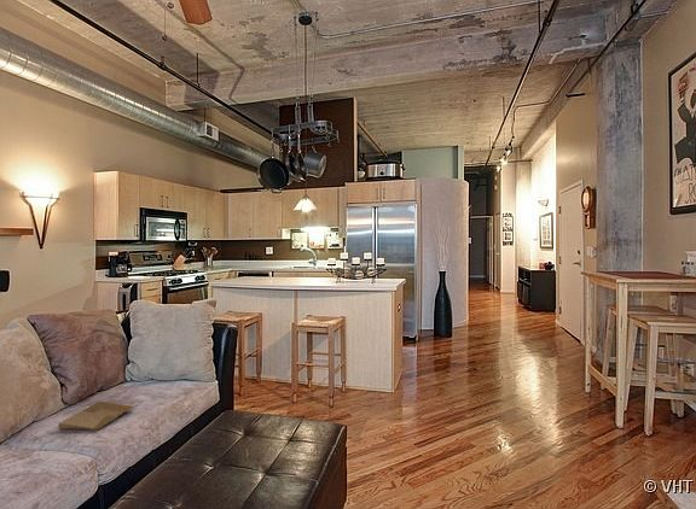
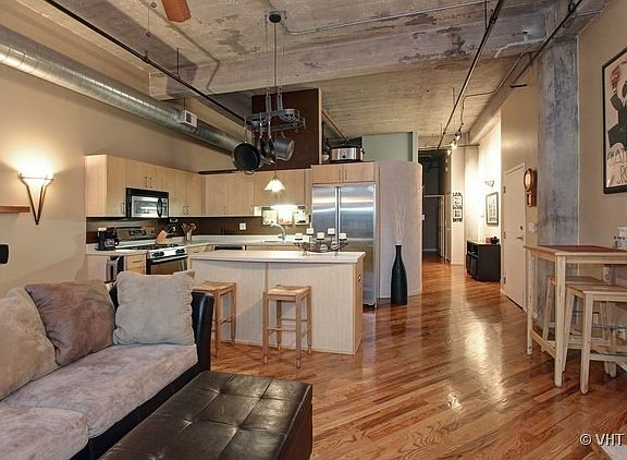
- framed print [57,400,135,432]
